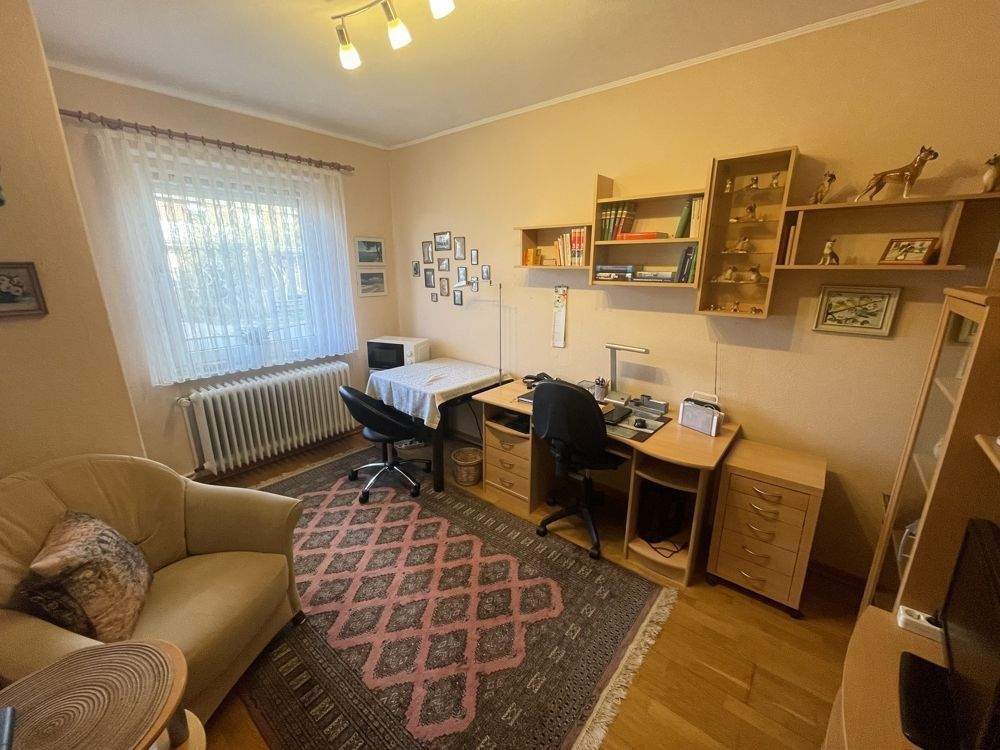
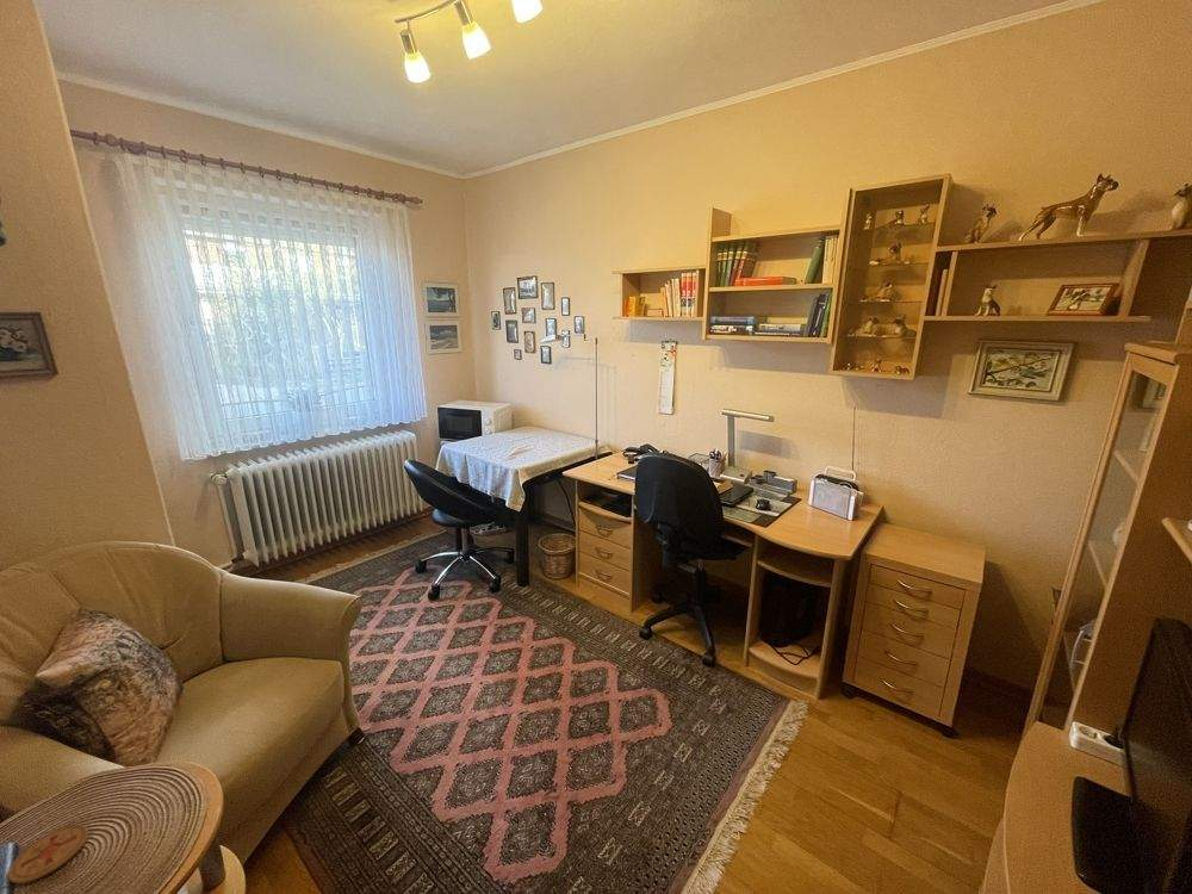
+ coaster [7,824,89,884]
